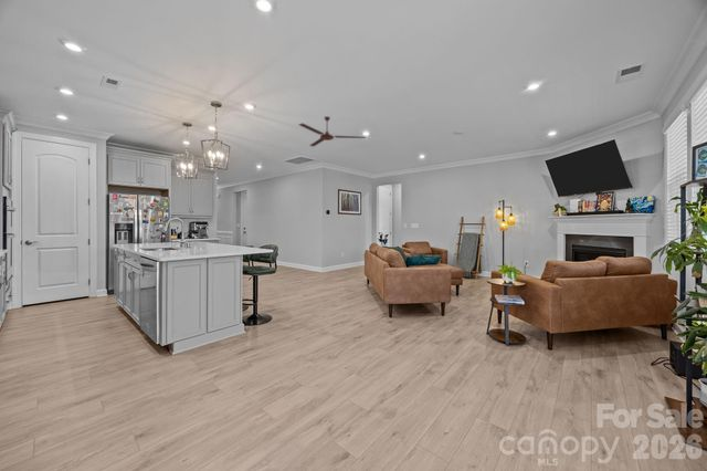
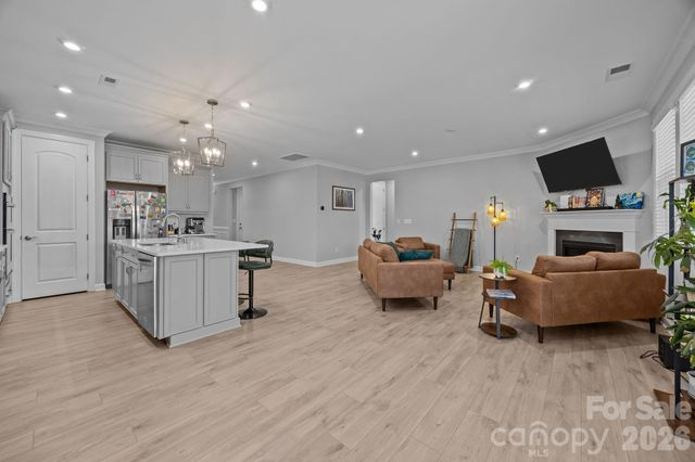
- ceiling fan [298,115,367,148]
